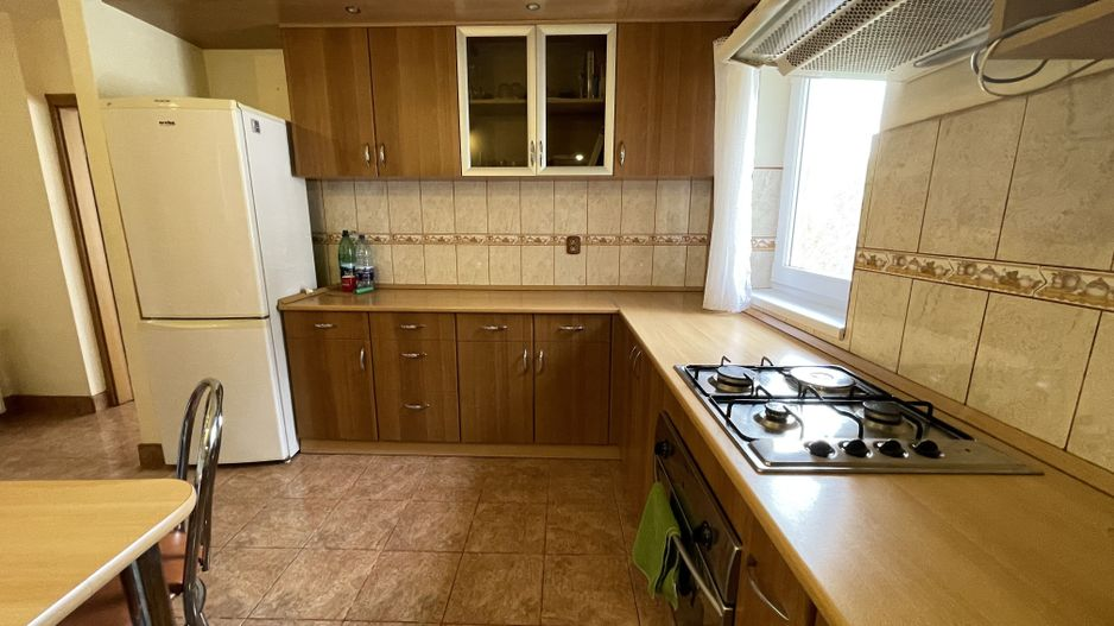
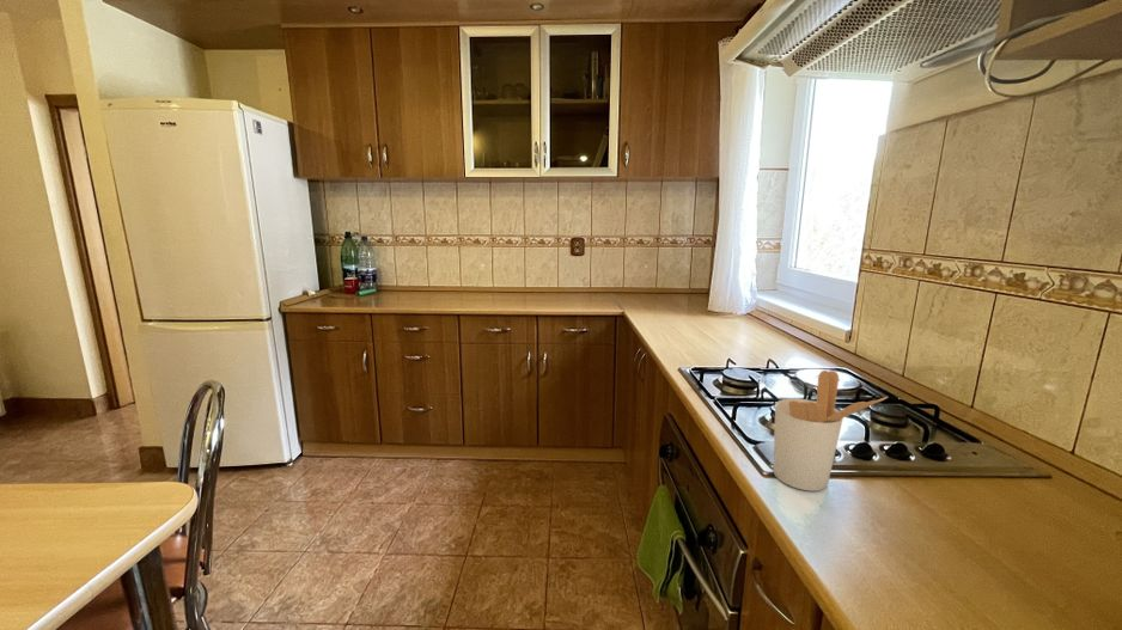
+ utensil holder [772,369,889,493]
